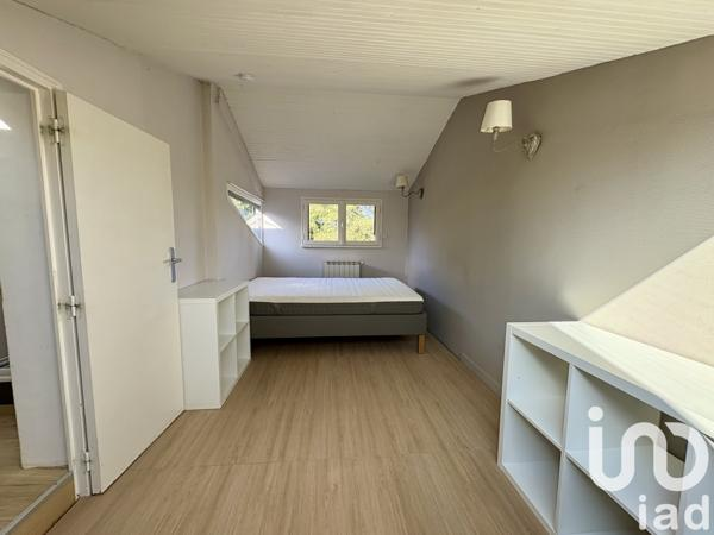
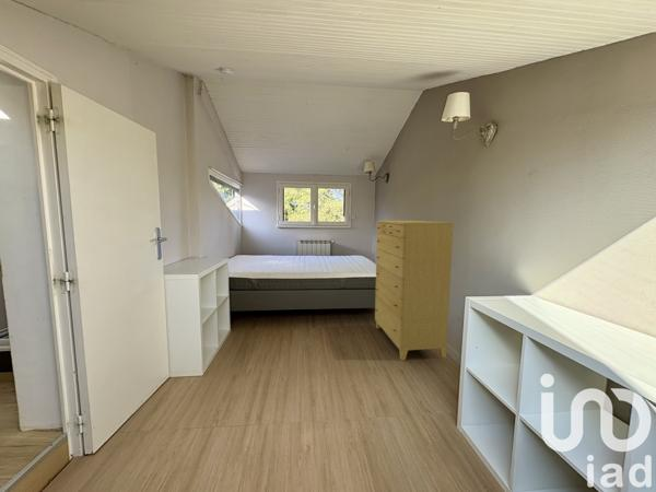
+ dresser [374,220,455,362]
